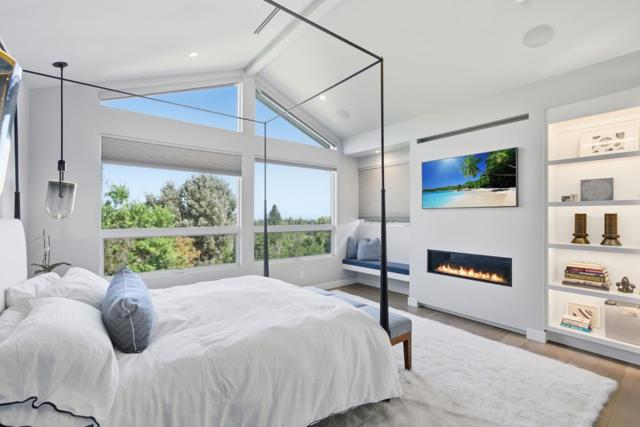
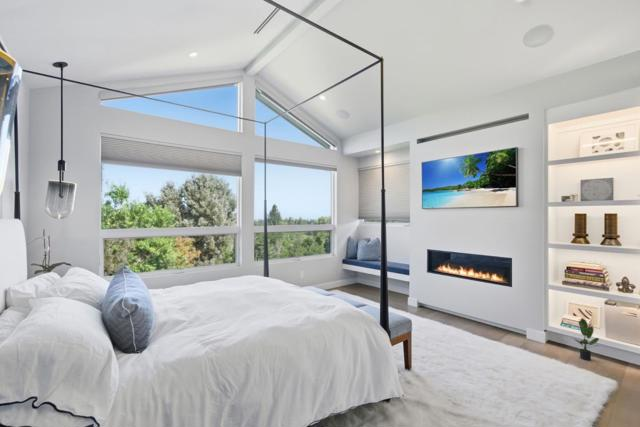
+ potted plant [572,317,600,361]
